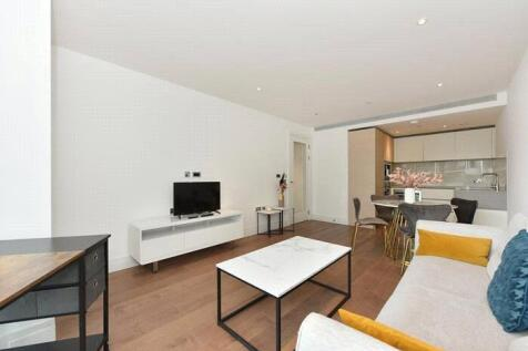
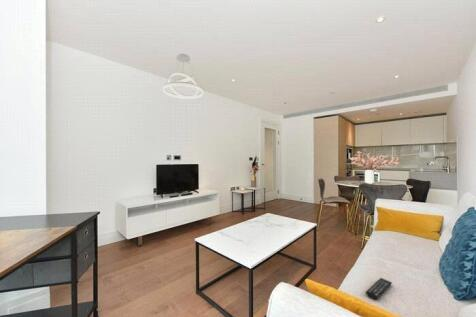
+ remote control [365,277,393,301]
+ pendant light [162,53,204,100]
